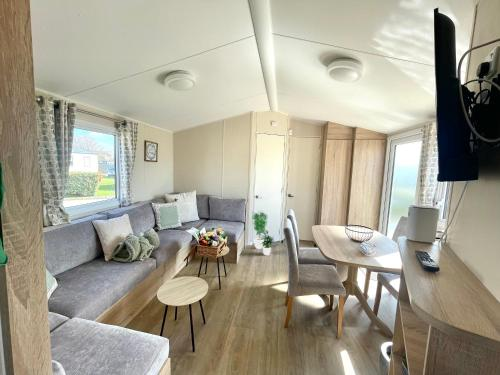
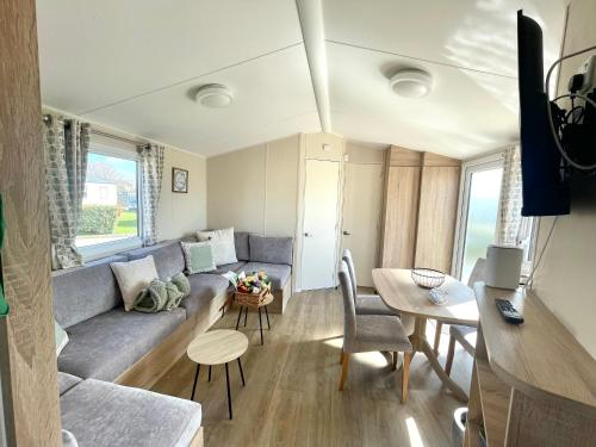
- potted plant [251,209,275,256]
